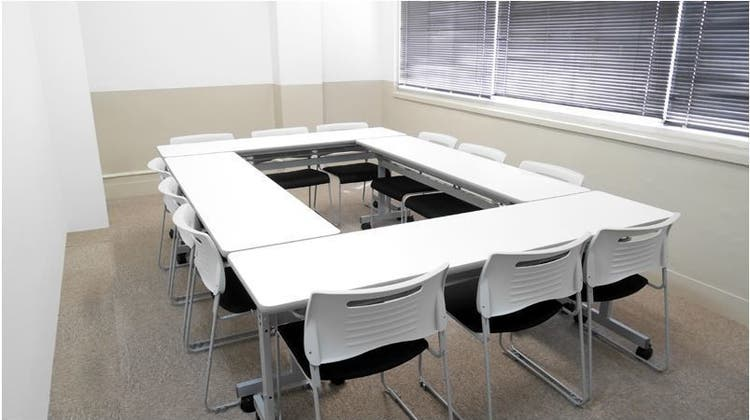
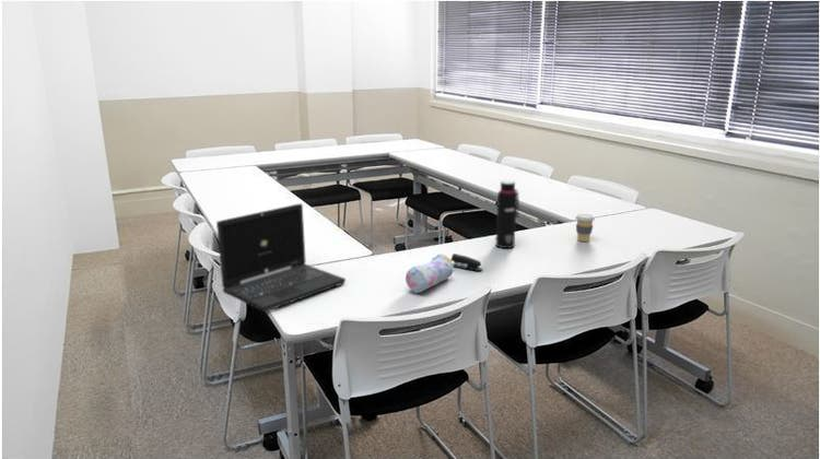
+ stapler [450,252,483,272]
+ laptop [215,202,347,313]
+ coffee cup [574,213,596,243]
+ water bottle [494,180,520,249]
+ pencil case [405,252,455,294]
